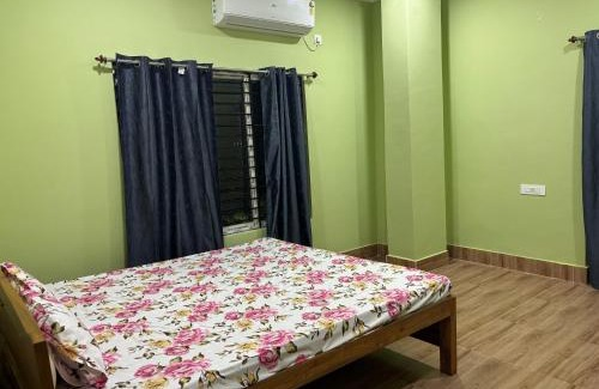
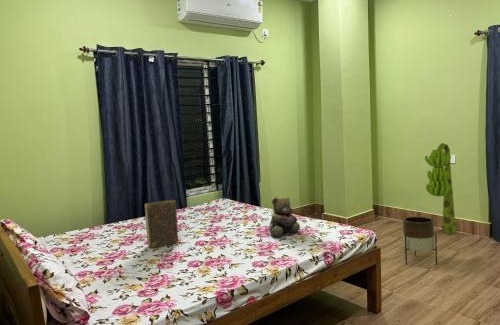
+ decorative plant [424,142,457,235]
+ book [143,199,179,249]
+ planter [402,216,438,266]
+ teddy bear [268,196,301,239]
